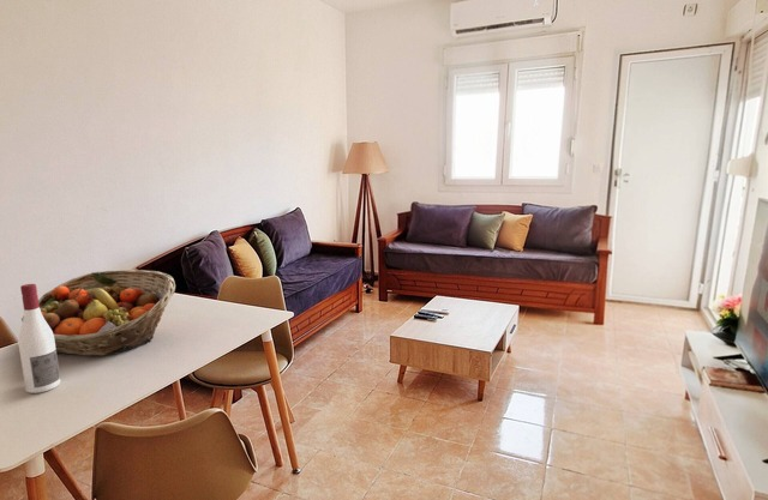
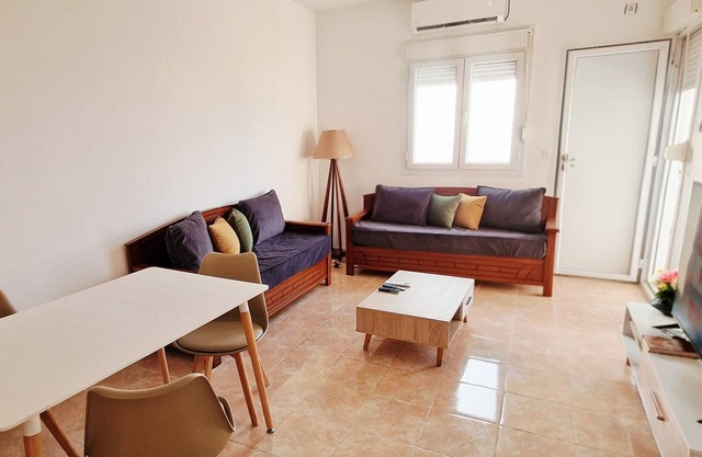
- alcohol [17,283,61,394]
- fruit basket [20,269,176,357]
